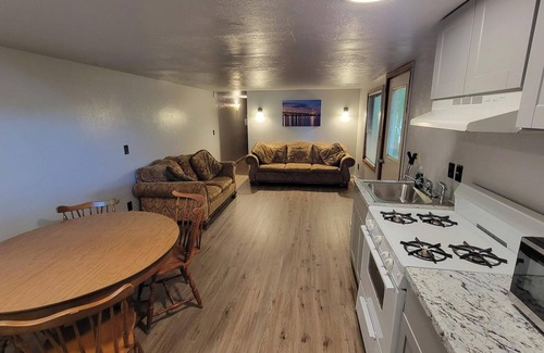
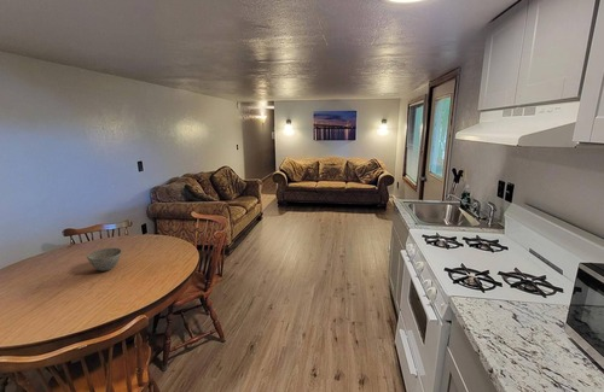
+ bowl [86,247,123,273]
